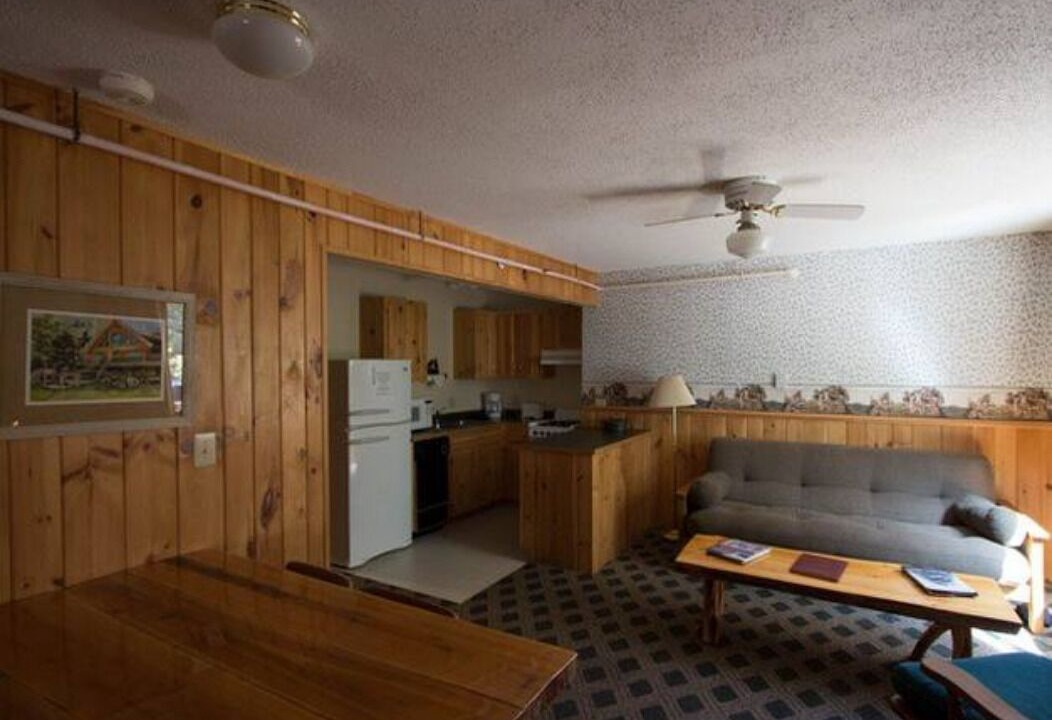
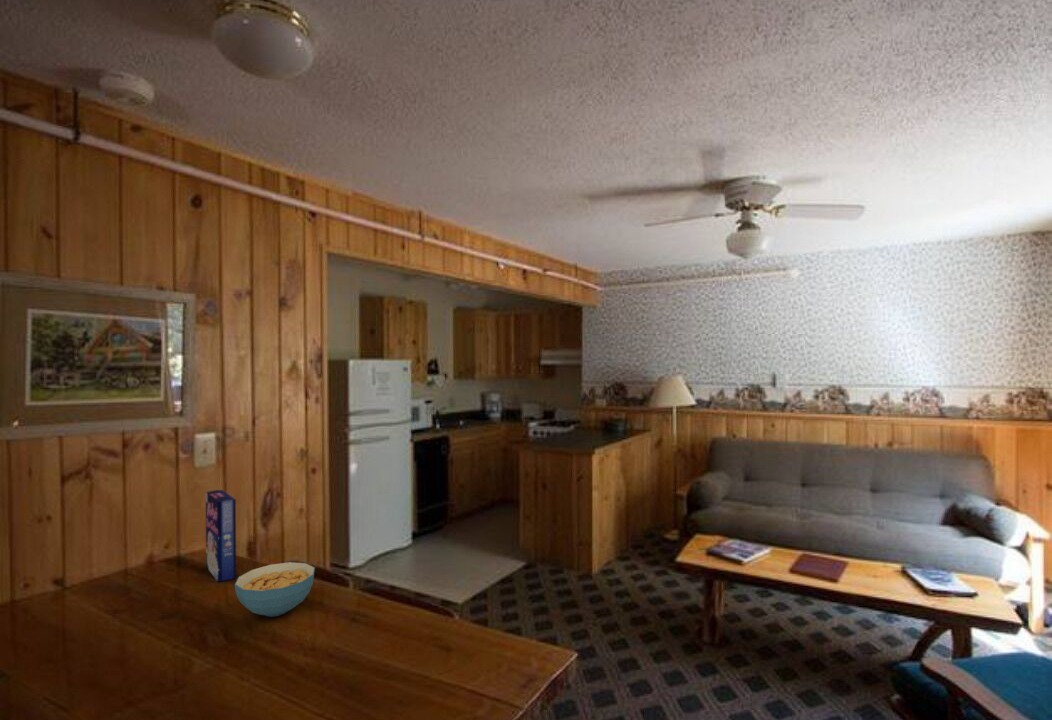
+ cereal bowl [234,561,316,618]
+ cereal box [205,489,237,583]
